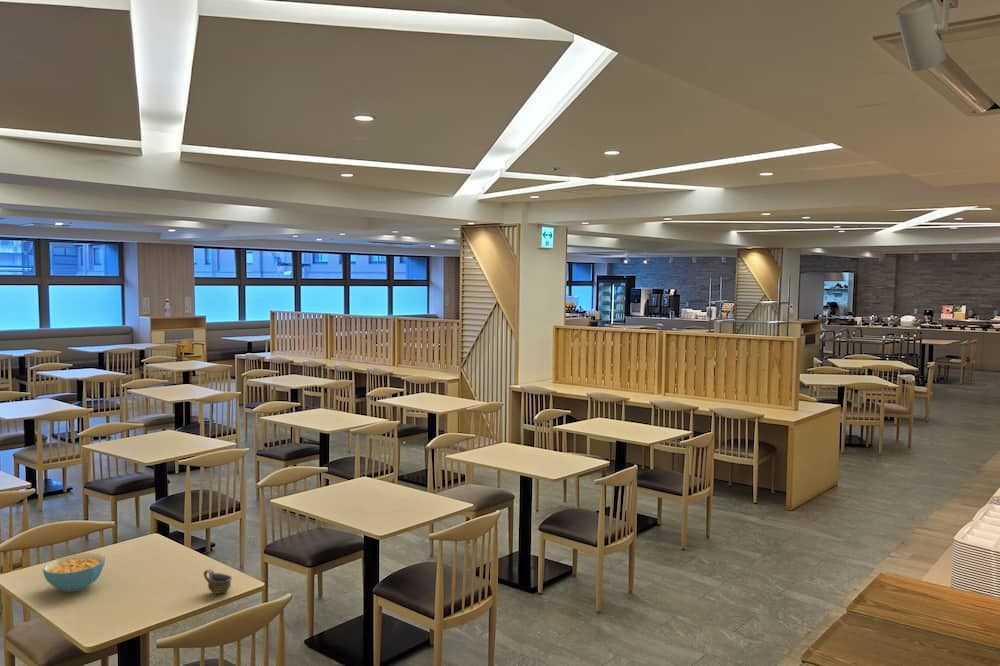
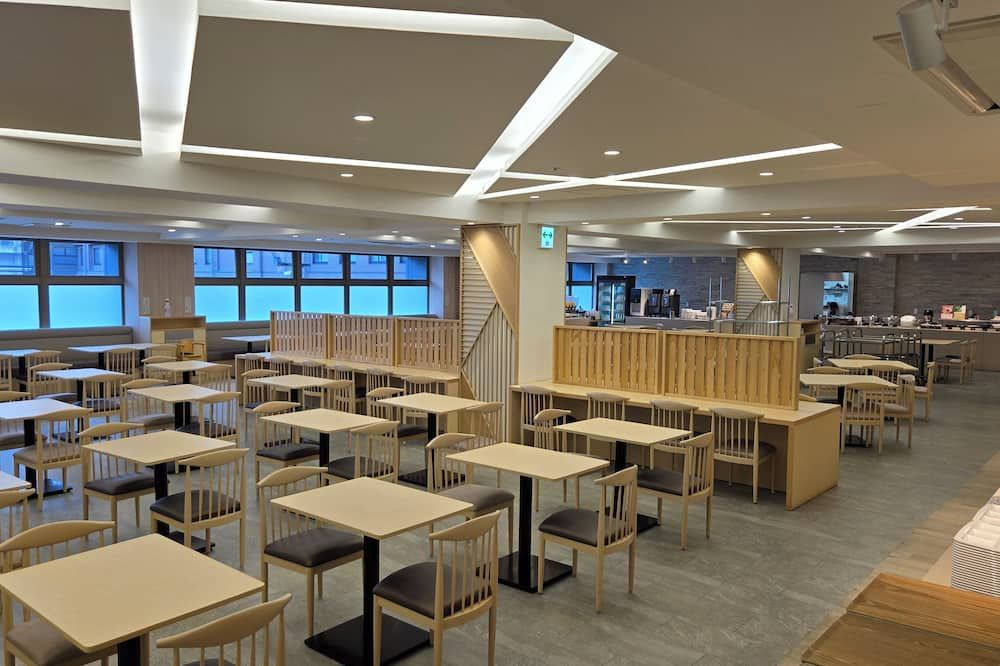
- cereal bowl [42,552,106,593]
- cup [203,568,233,595]
